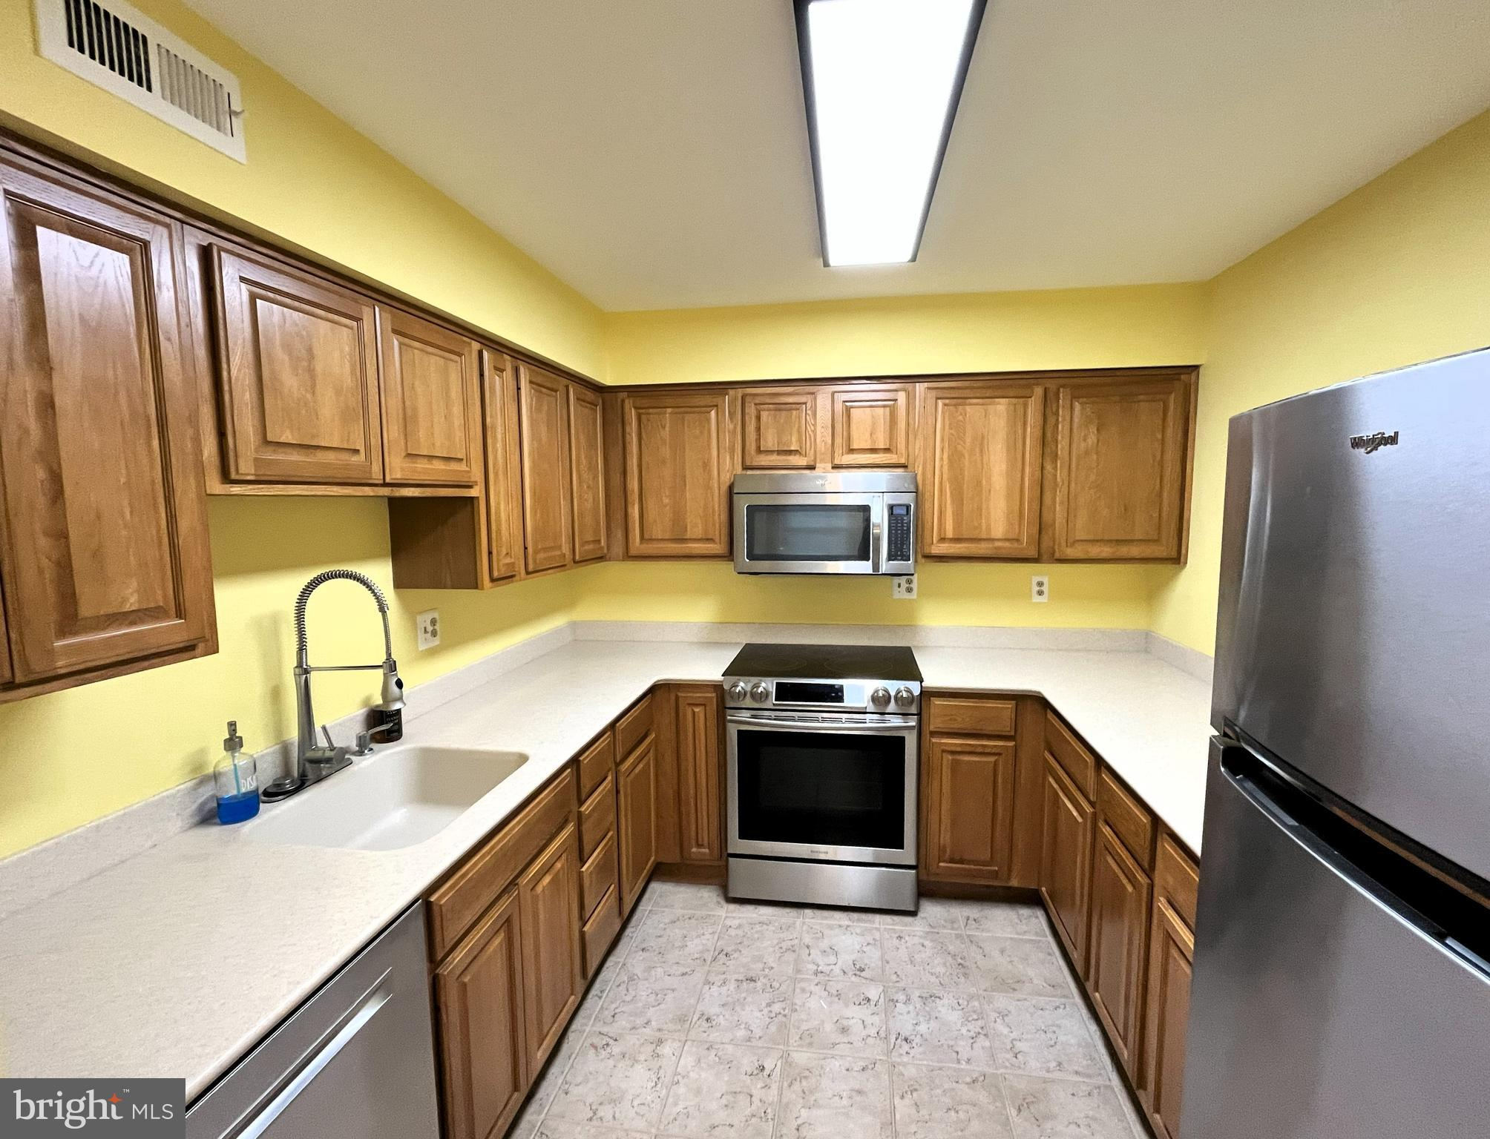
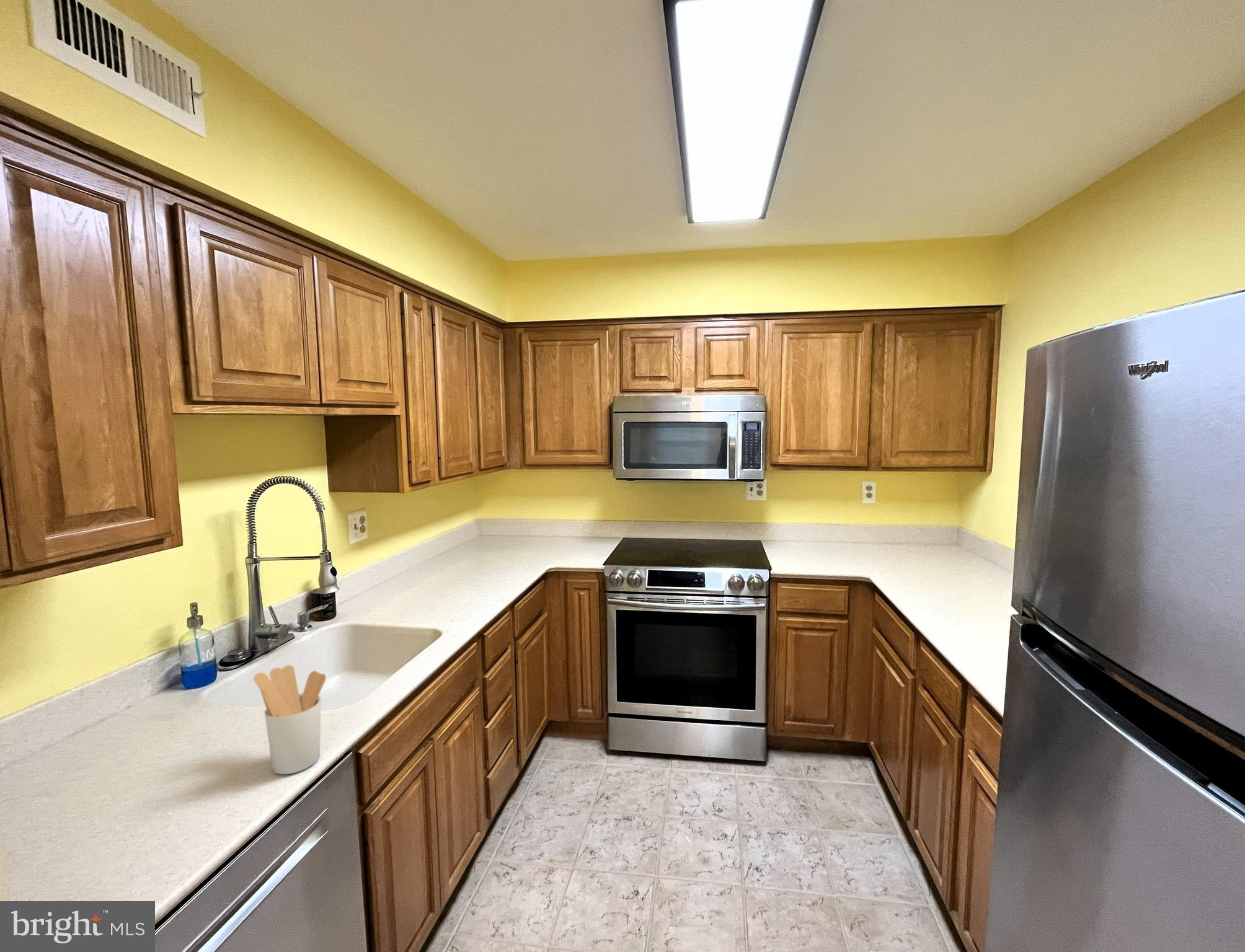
+ utensil holder [253,664,327,775]
